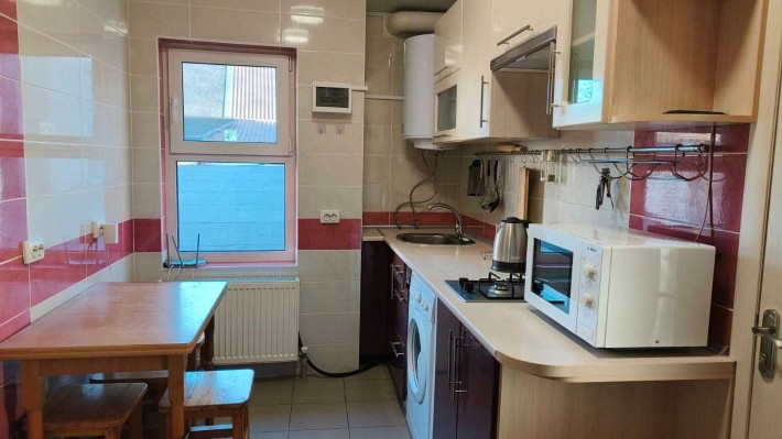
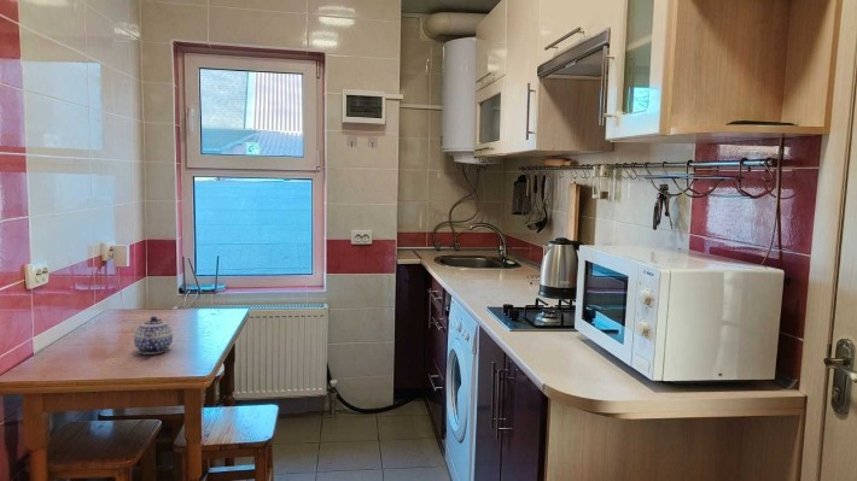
+ teapot [133,316,174,356]
